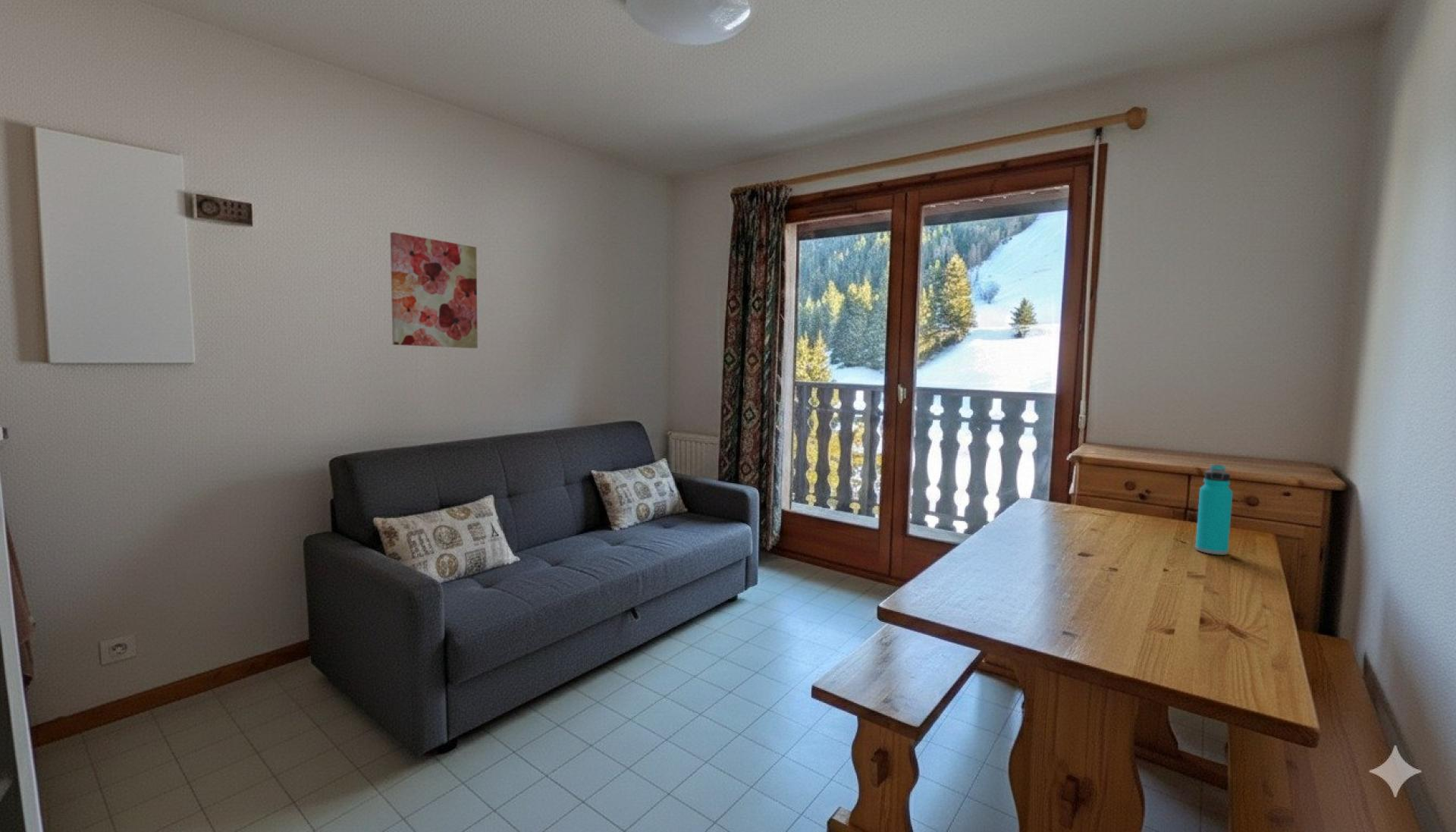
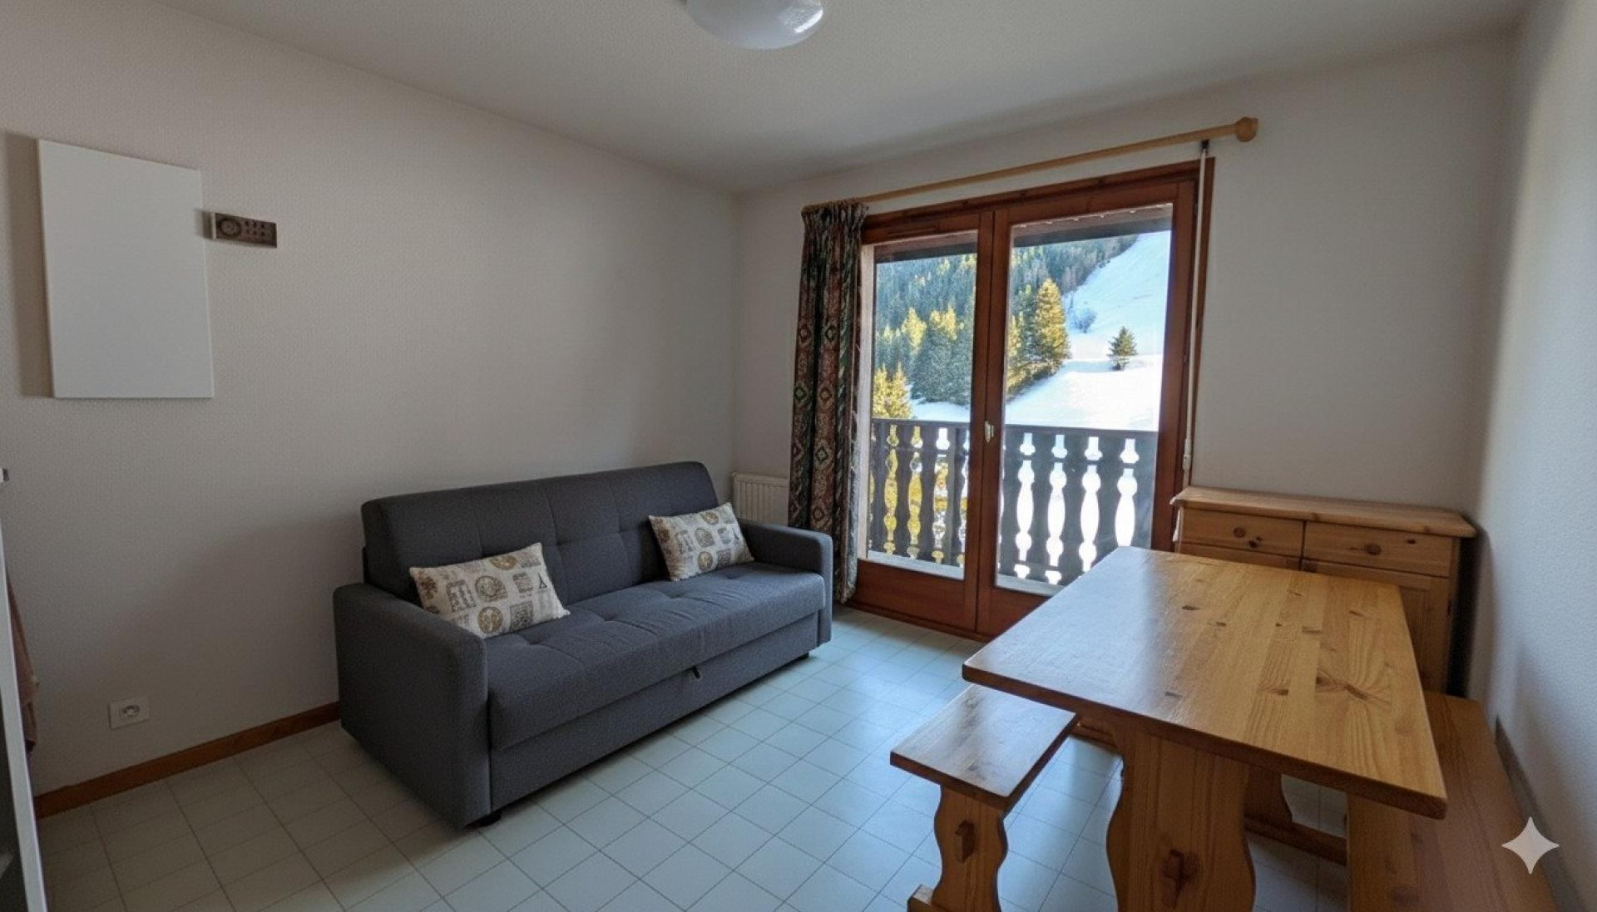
- water bottle [1194,464,1234,555]
- wall art [390,231,479,349]
